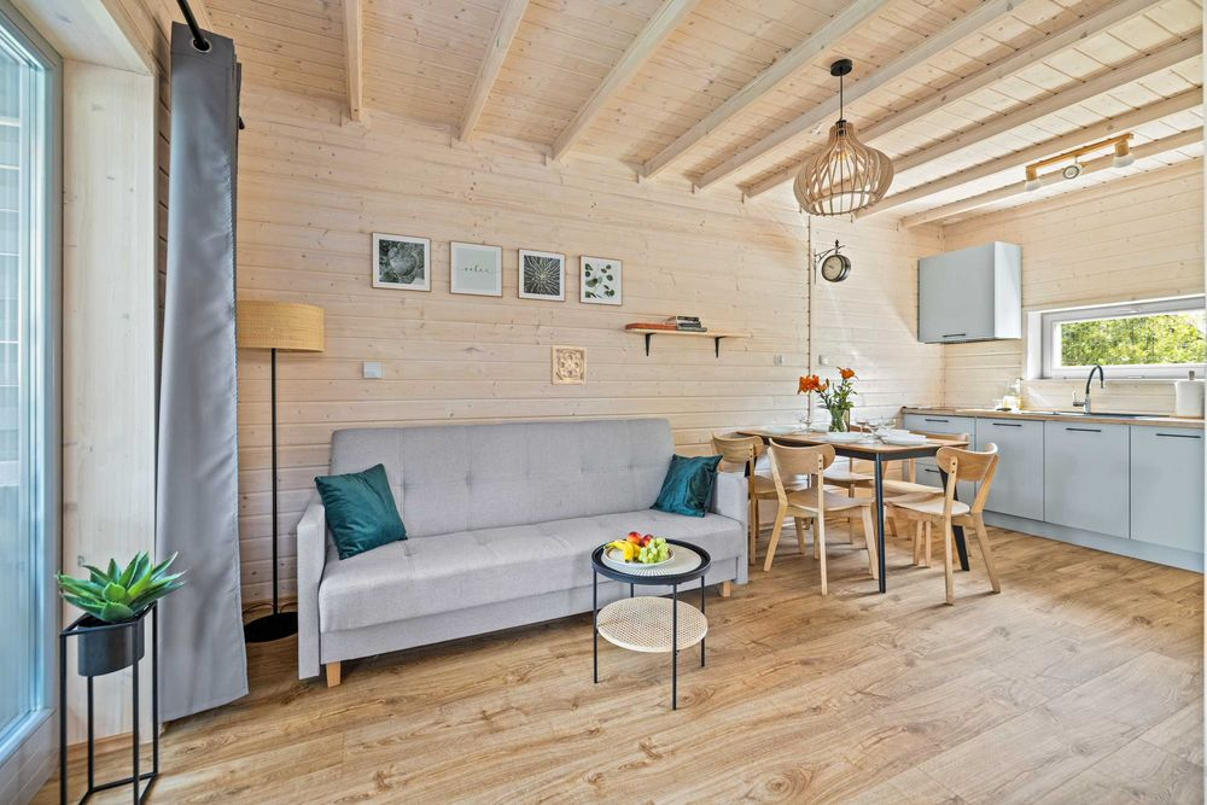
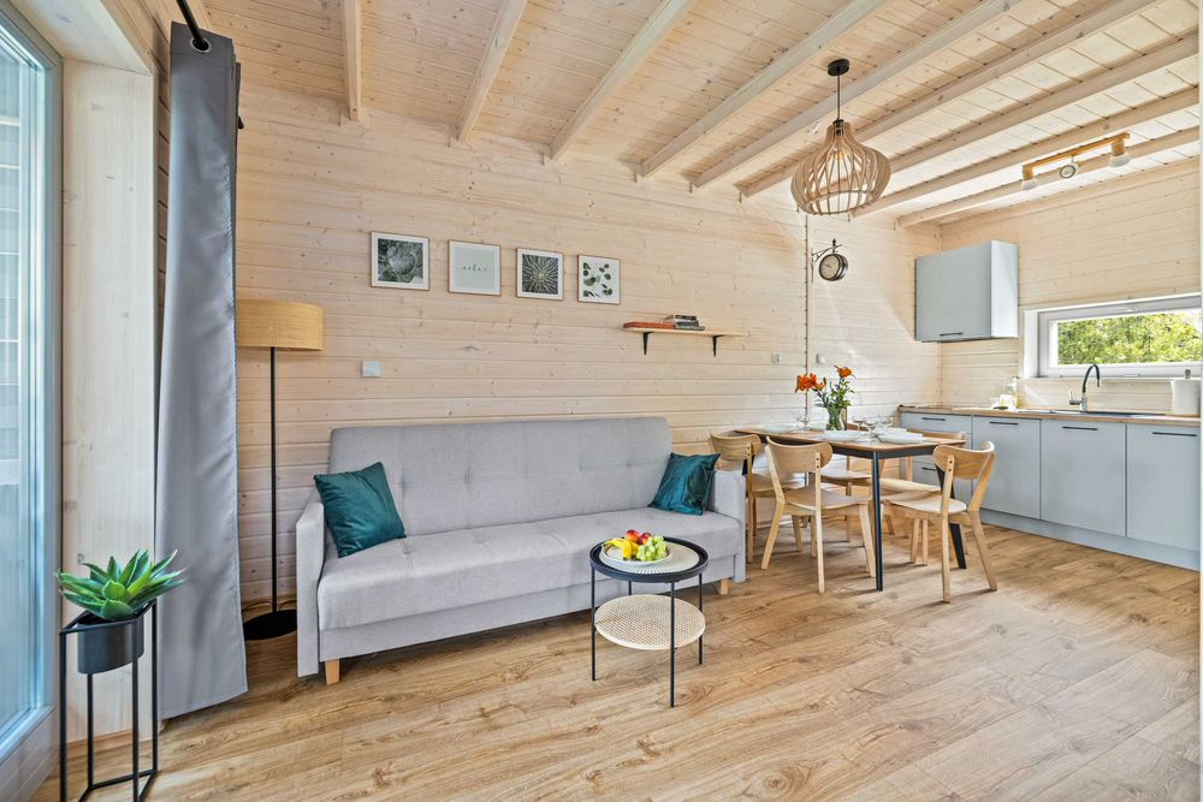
- wall ornament [549,344,588,386]
